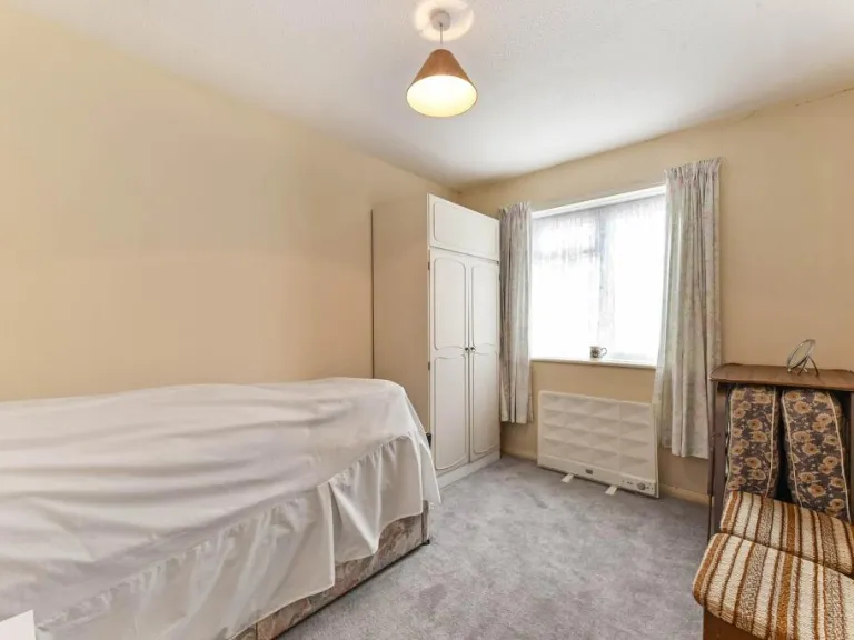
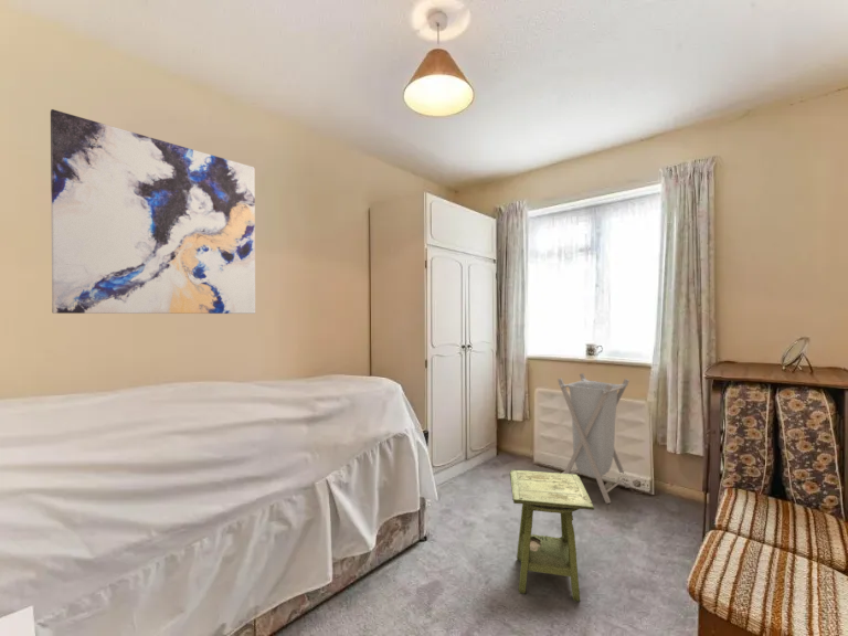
+ wall art [50,108,256,315]
+ side table [509,469,595,603]
+ laundry hamper [556,372,632,505]
